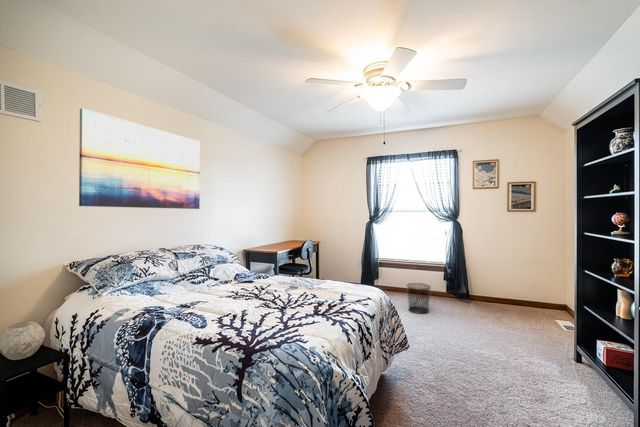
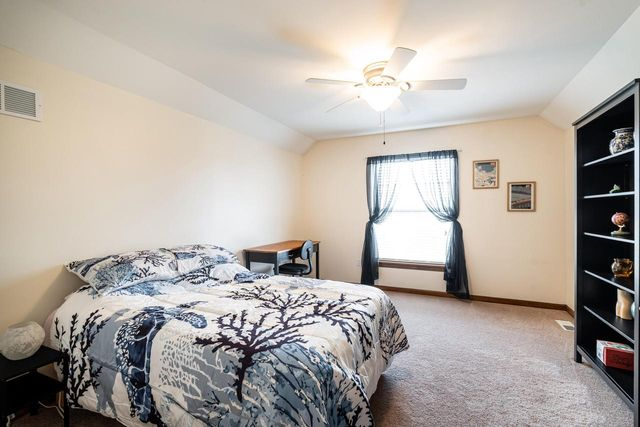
- waste bin [406,282,432,315]
- wall art [78,107,201,210]
